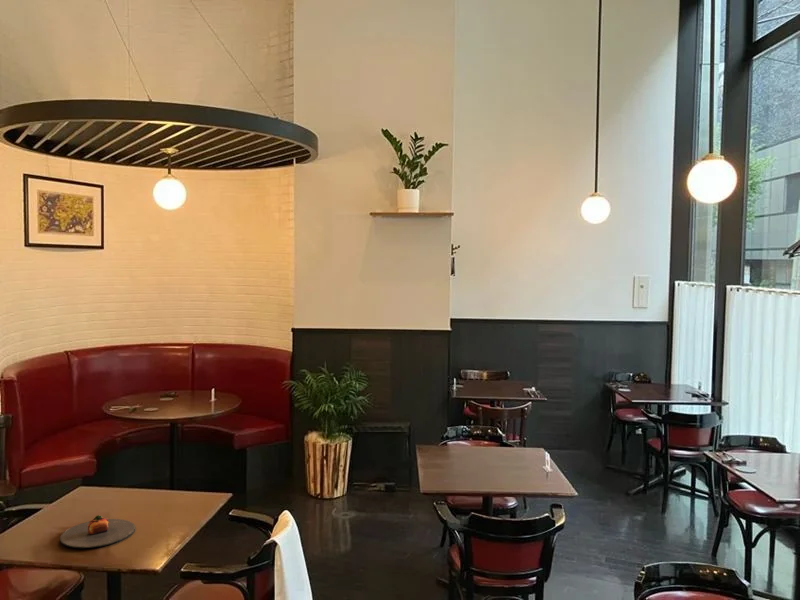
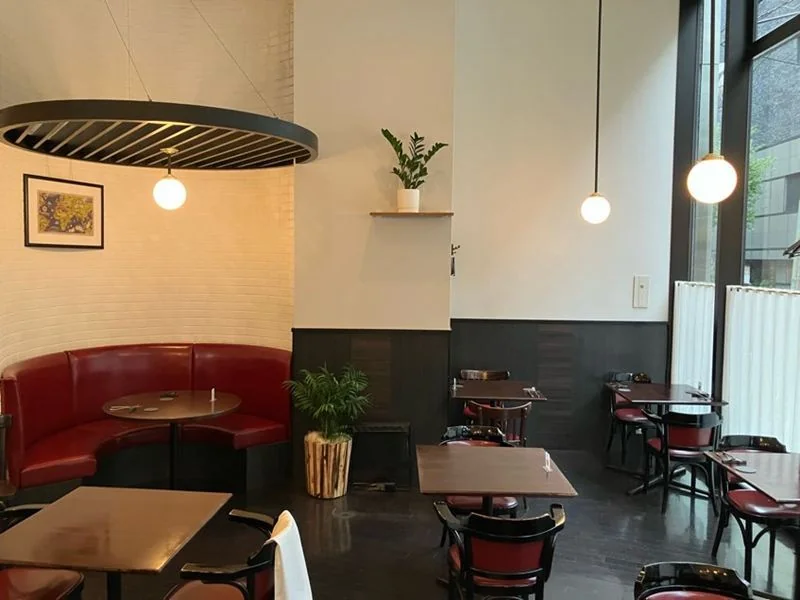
- plate [59,514,136,549]
